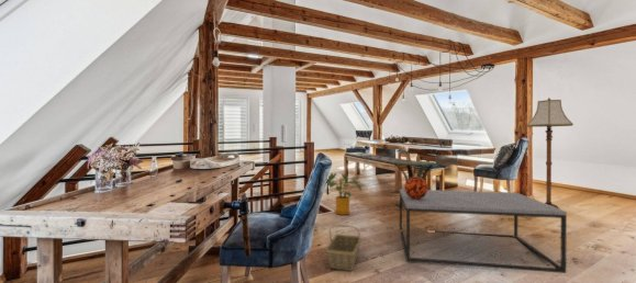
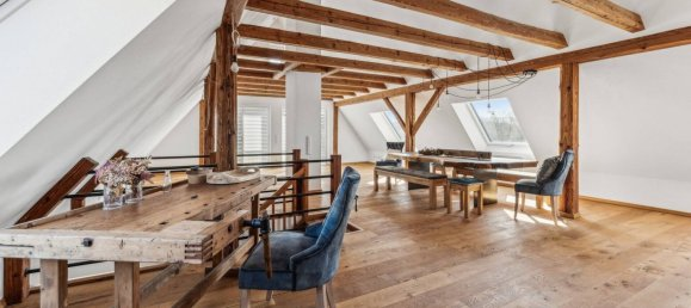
- basket [324,224,362,272]
- house plant [326,171,362,216]
- side table [393,160,437,207]
- decorative ball [403,176,428,199]
- floor lamp [526,98,574,208]
- coffee table [399,188,568,274]
